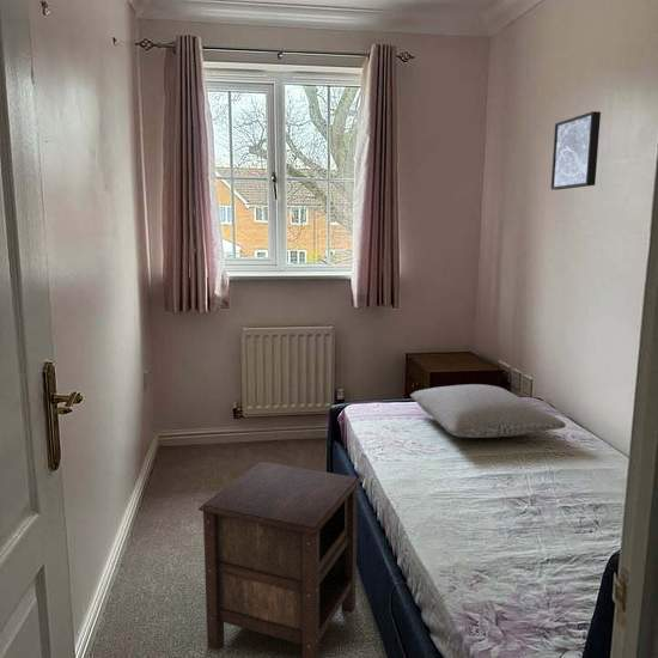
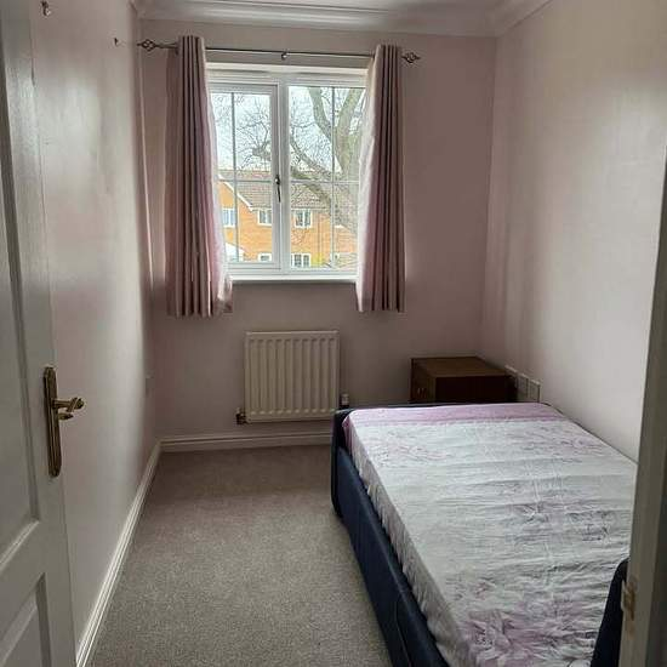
- wall art [549,110,602,191]
- nightstand [197,461,362,658]
- pillow [409,383,567,439]
